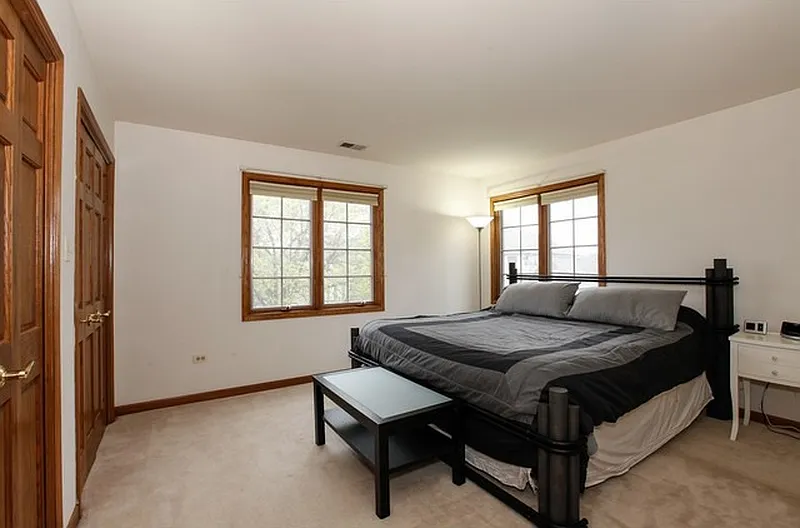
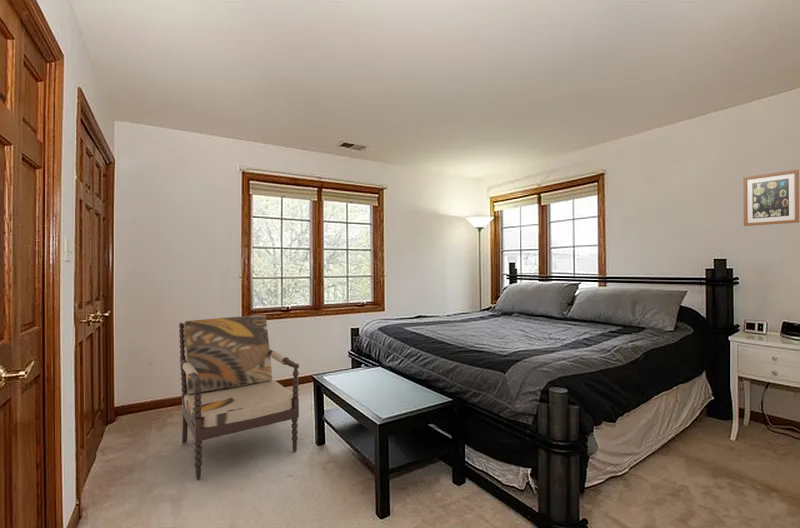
+ wall art [742,169,800,227]
+ armchair [178,314,300,481]
